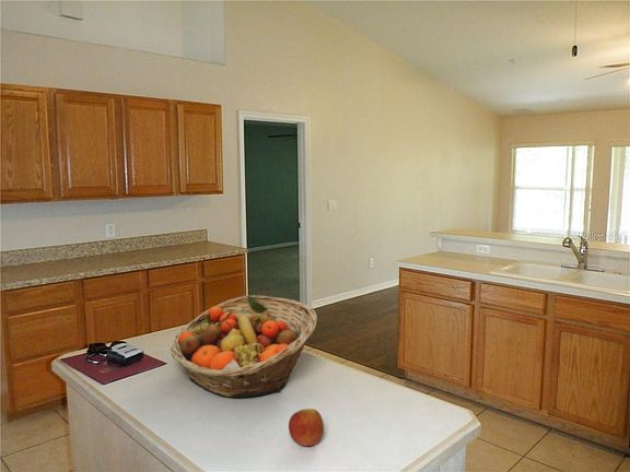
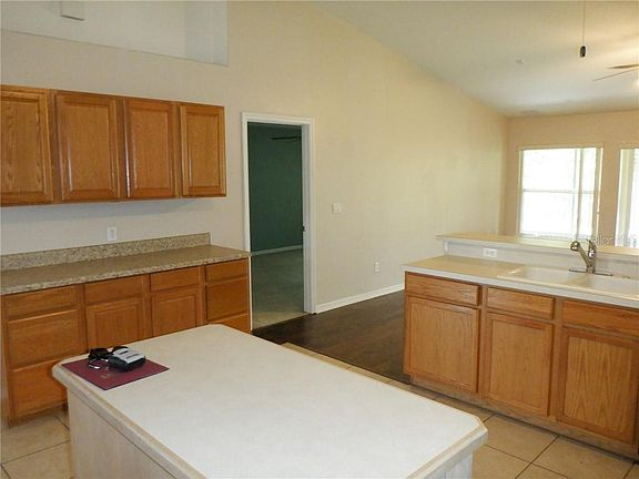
- fruit basket [170,294,318,399]
- apple [288,408,325,447]
